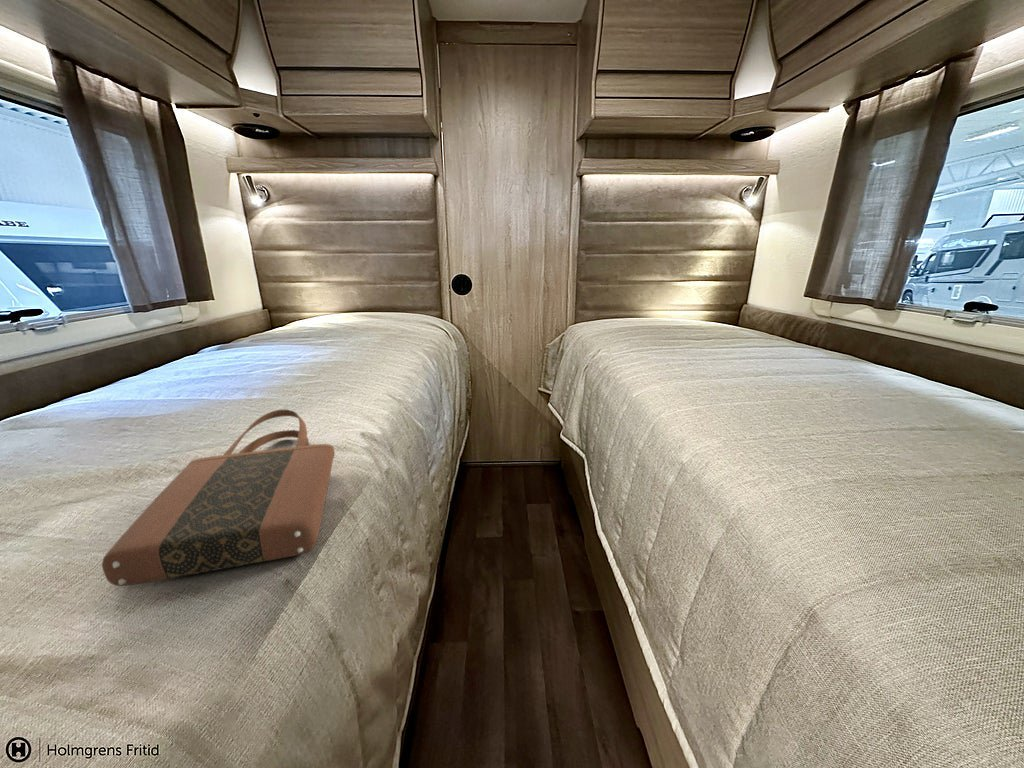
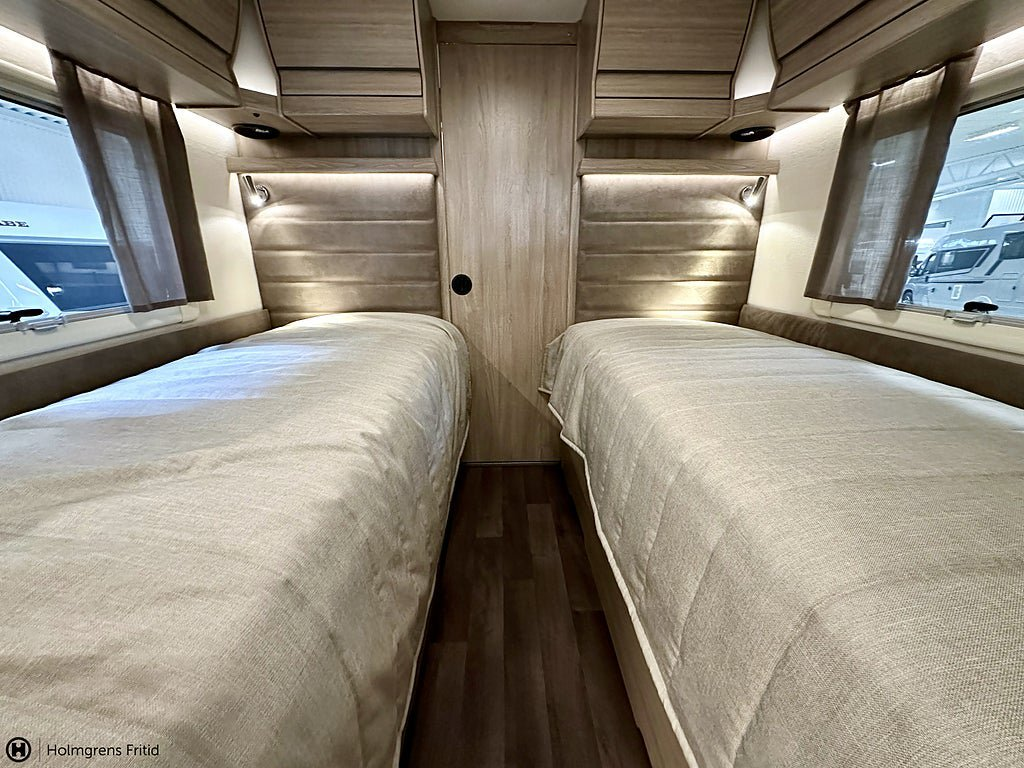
- tote bag [101,409,336,587]
